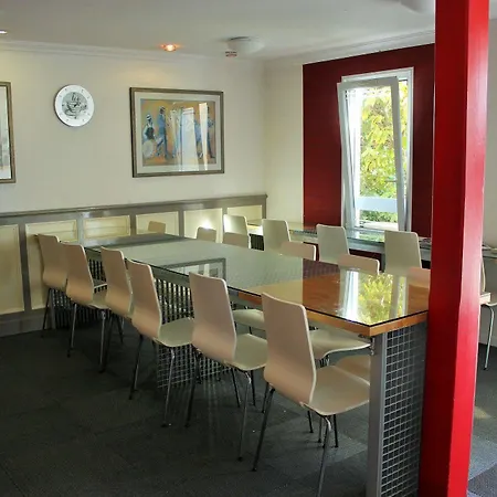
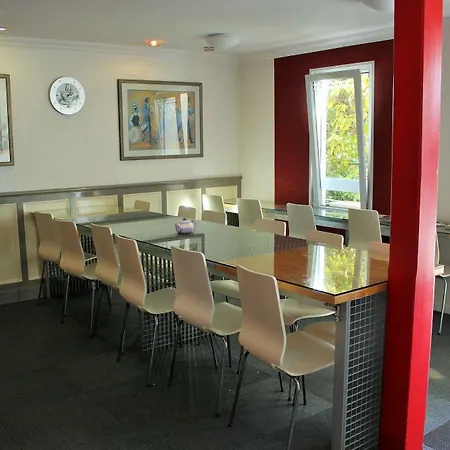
+ teapot [174,217,197,235]
